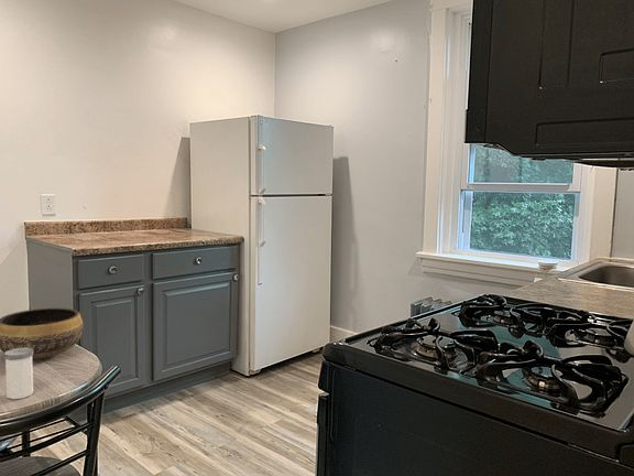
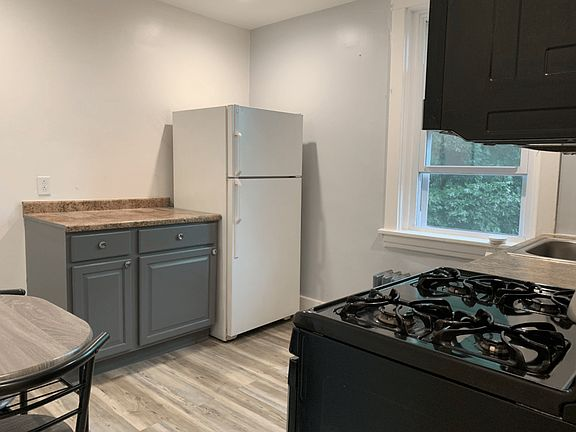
- salt shaker [3,348,34,400]
- bowl [0,307,85,360]
